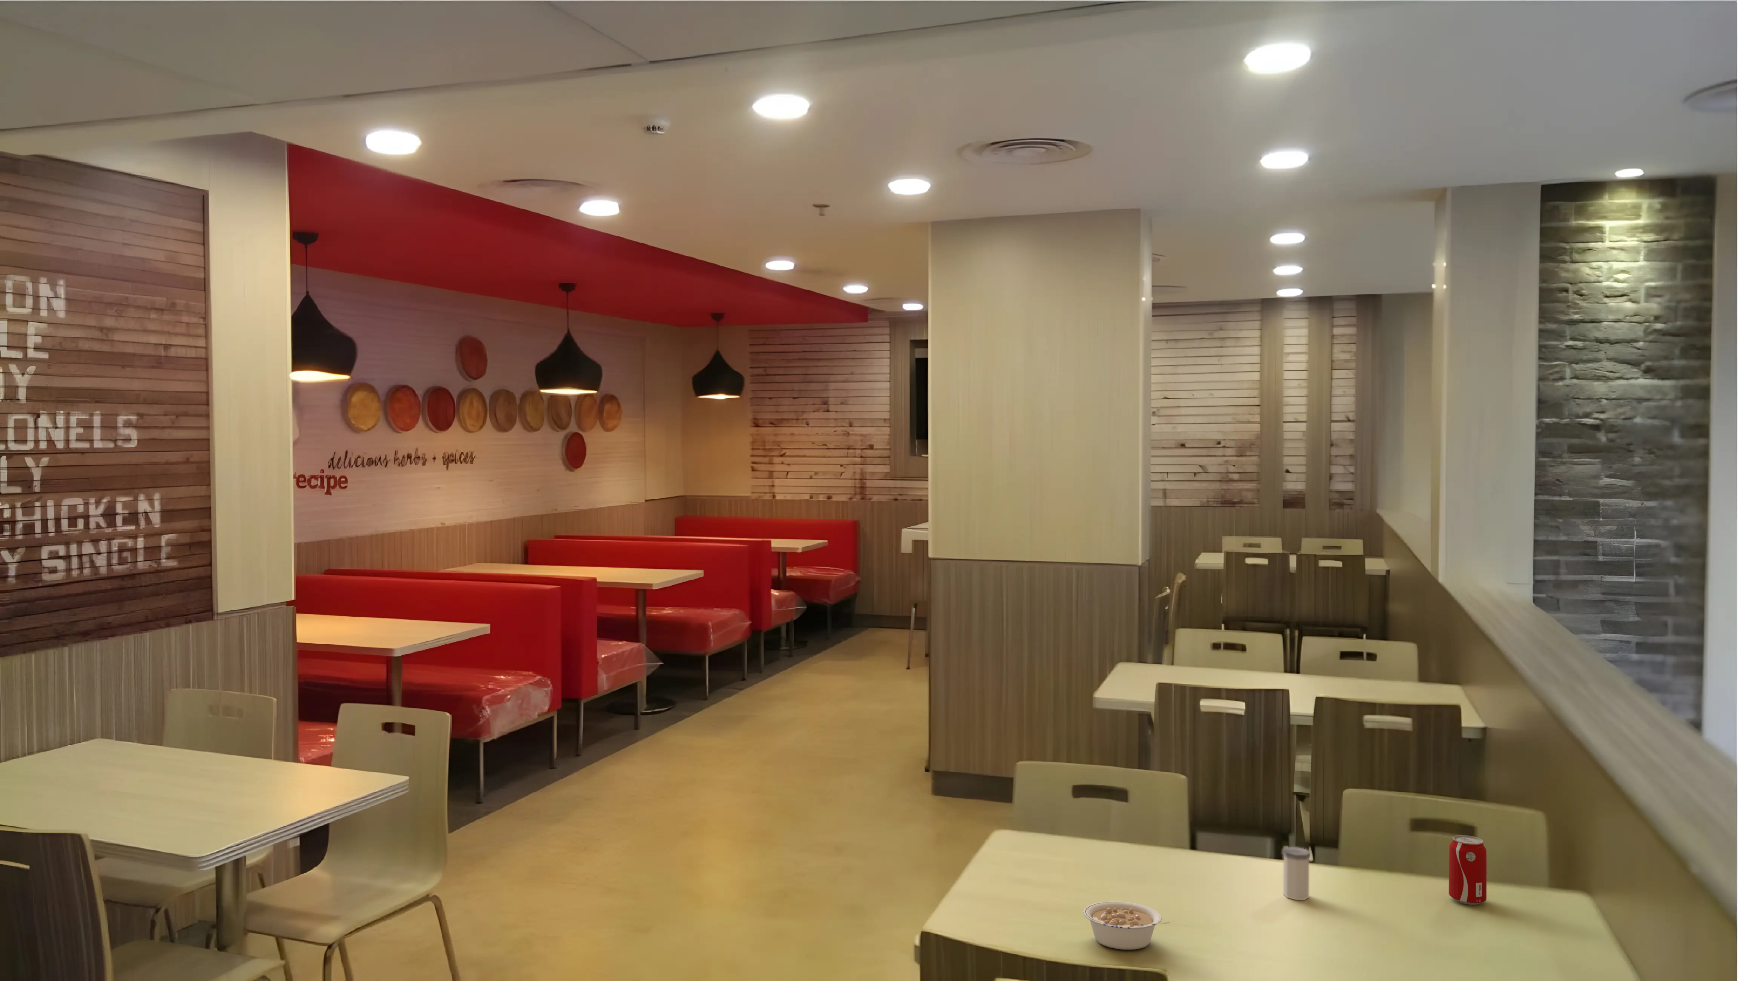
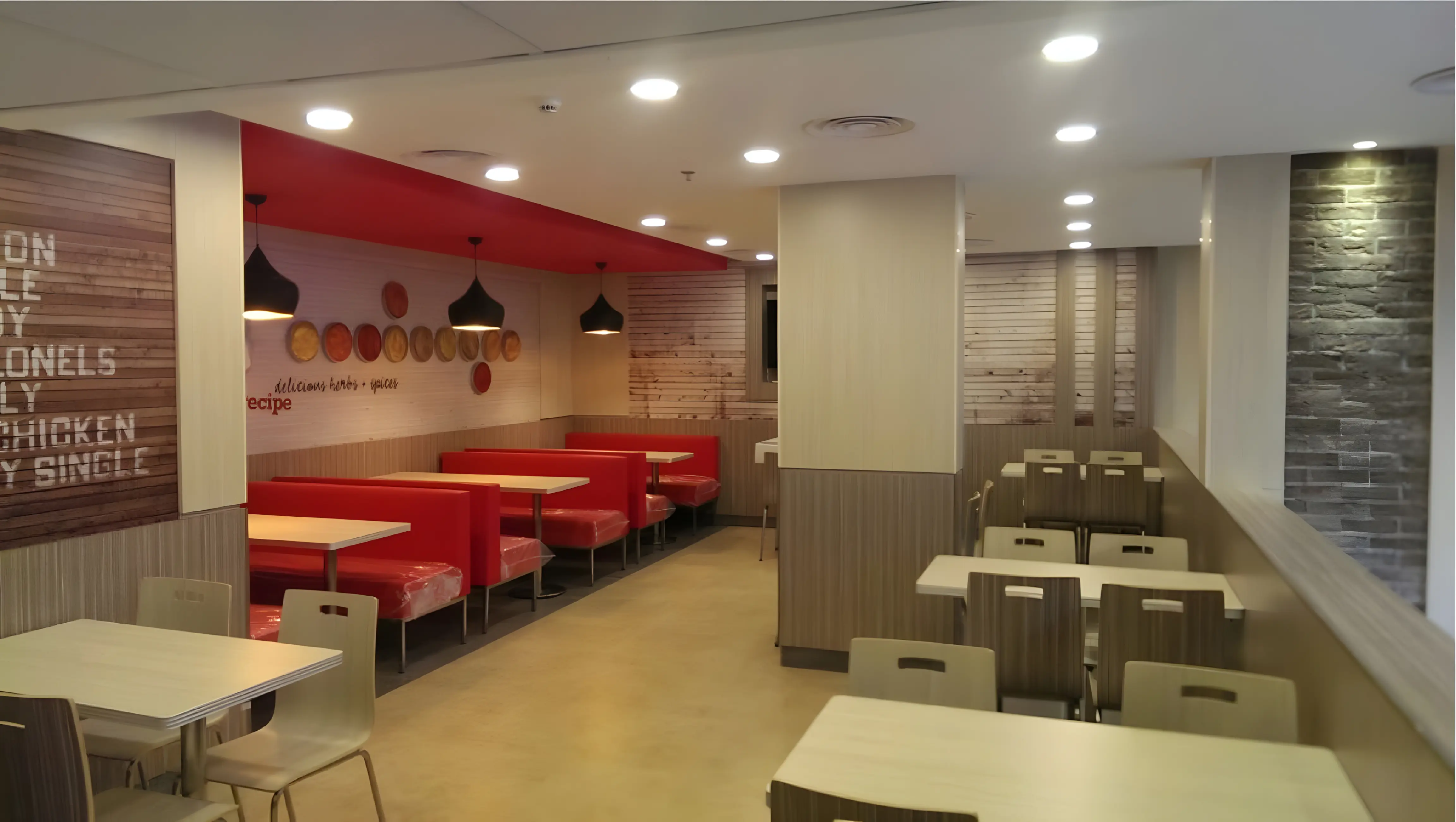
- salt shaker [1282,846,1311,900]
- beverage can [1448,834,1487,905]
- legume [1083,901,1170,950]
